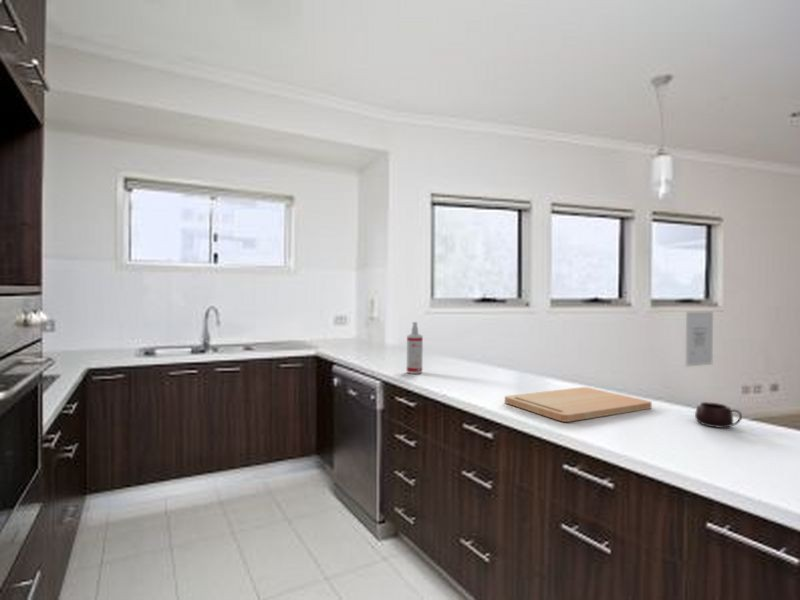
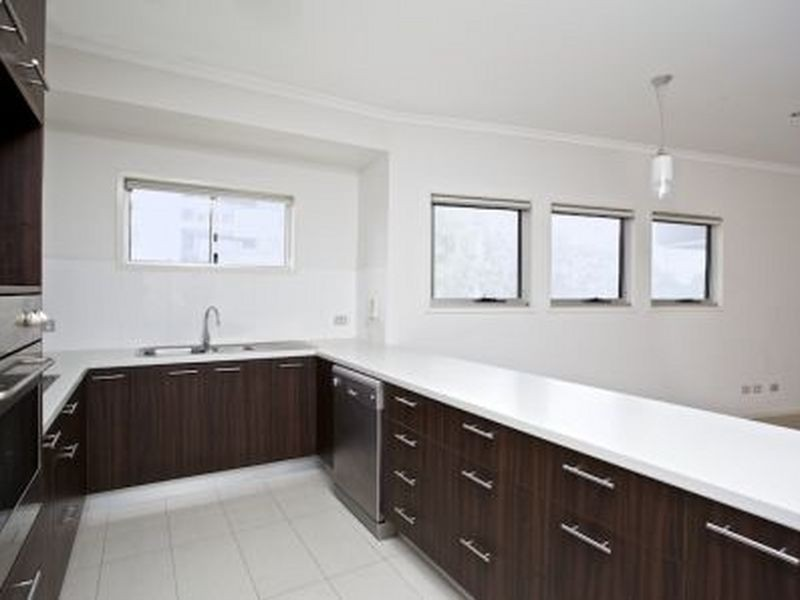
- spray bottle [406,321,424,375]
- wall art [685,310,714,368]
- cutting board [504,386,653,423]
- mug [694,401,743,429]
